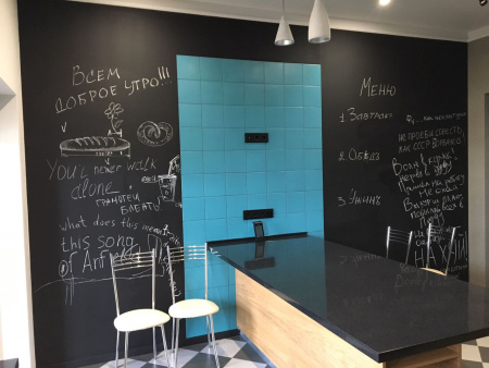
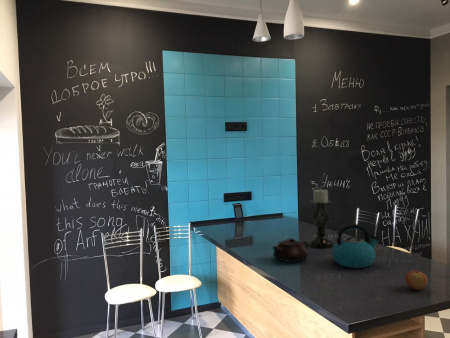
+ candle holder [308,187,335,249]
+ kettle [331,223,381,269]
+ teapot [272,237,309,264]
+ apple [404,268,429,291]
